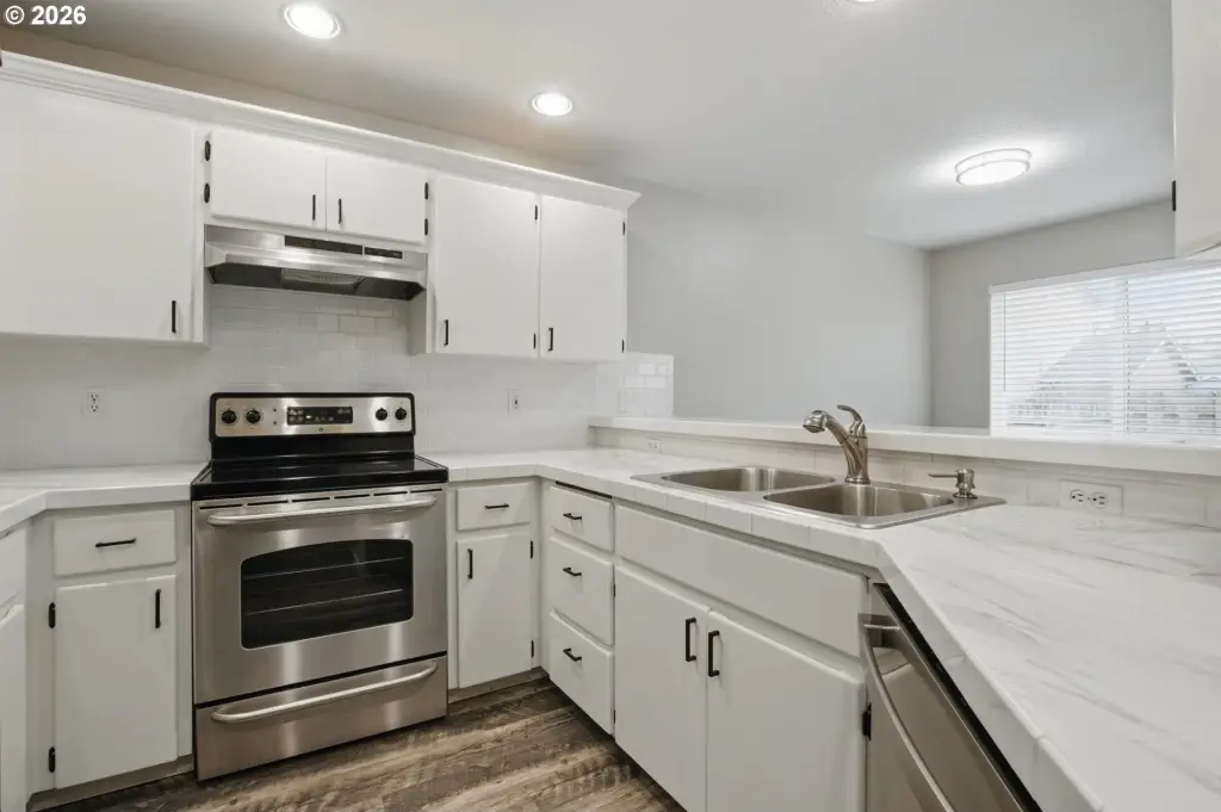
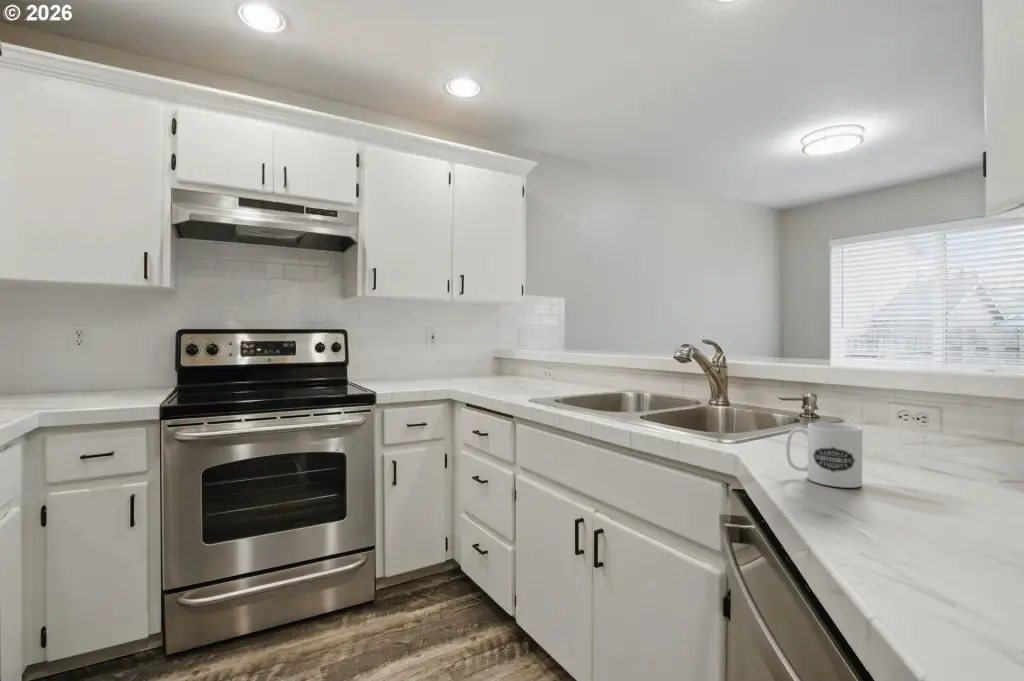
+ mug [785,422,863,489]
